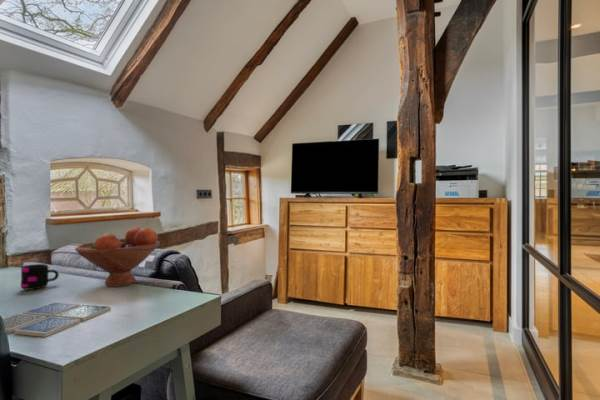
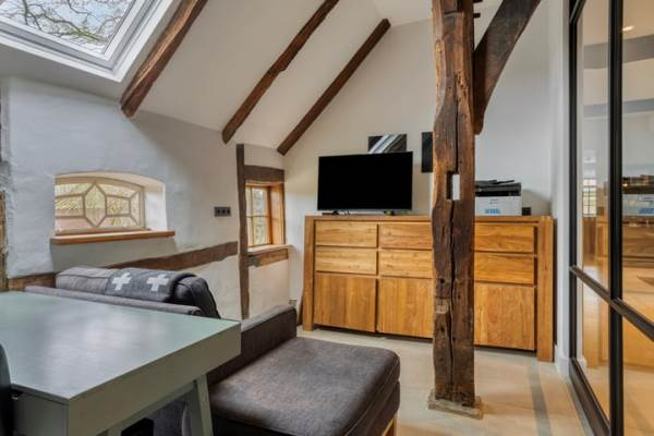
- mug [20,263,60,291]
- drink coaster [2,301,112,338]
- fruit bowl [74,226,161,288]
